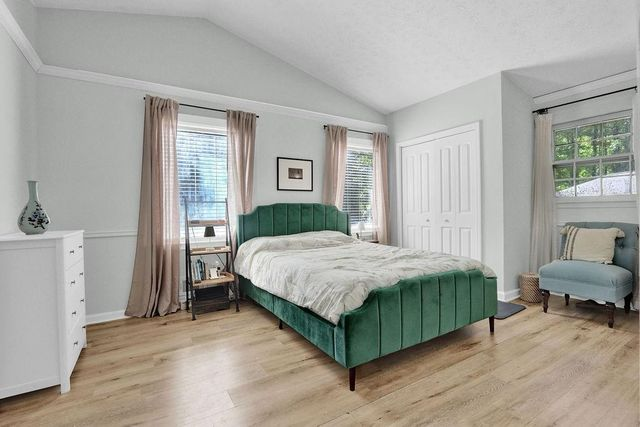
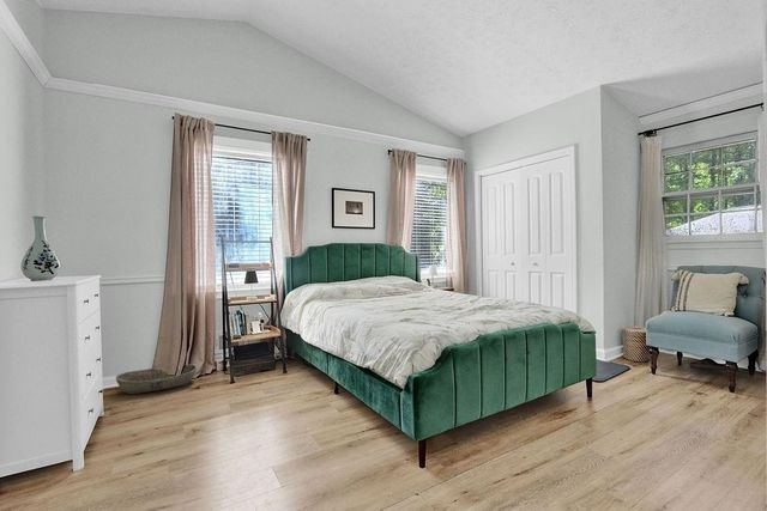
+ basket [115,363,199,395]
